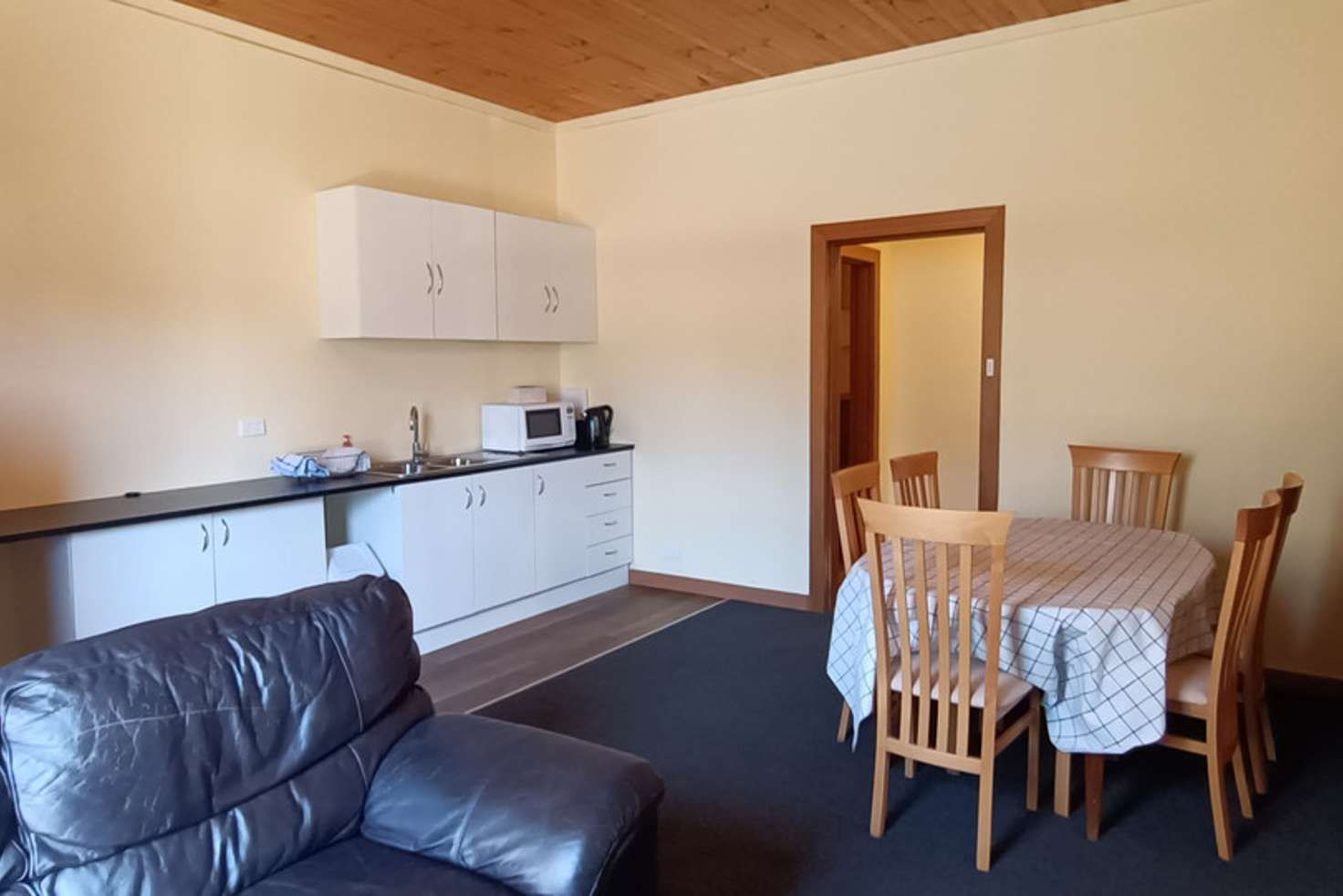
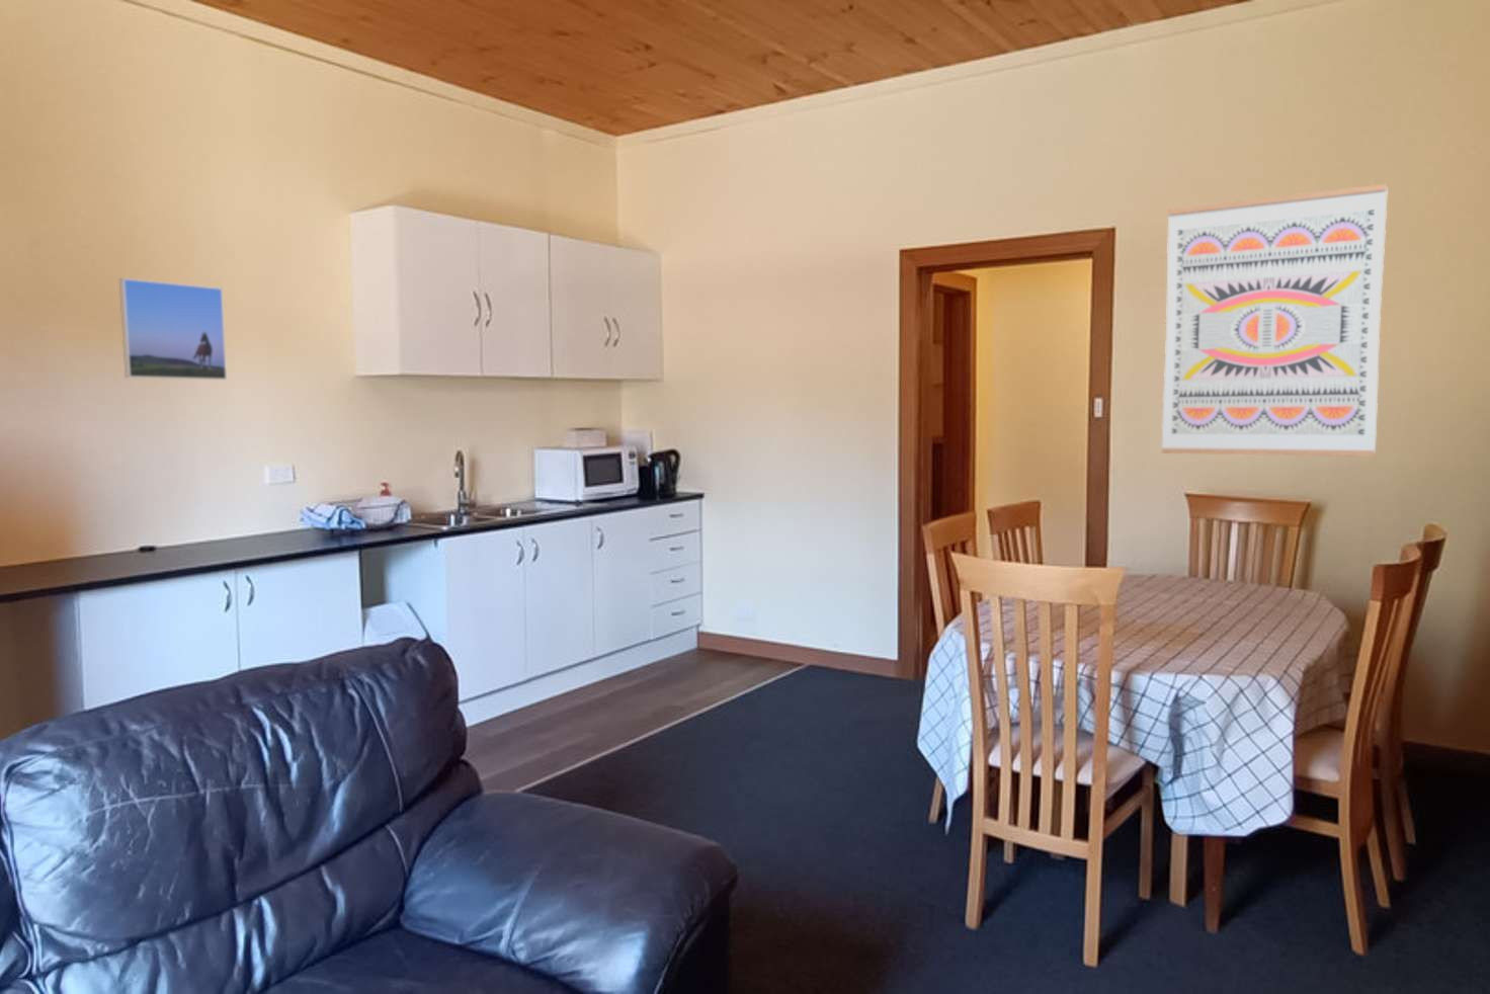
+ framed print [119,277,227,381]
+ wall art [1160,183,1389,457]
